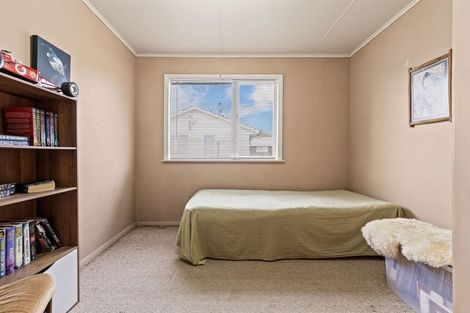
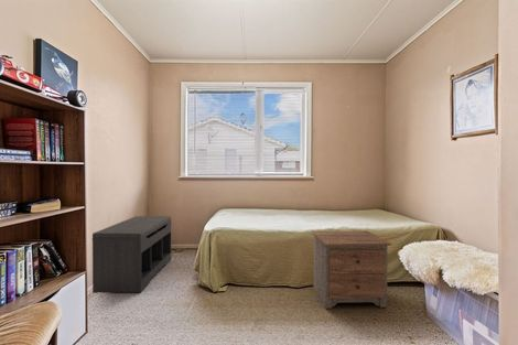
+ nightstand [311,230,392,310]
+ bench [91,215,172,293]
